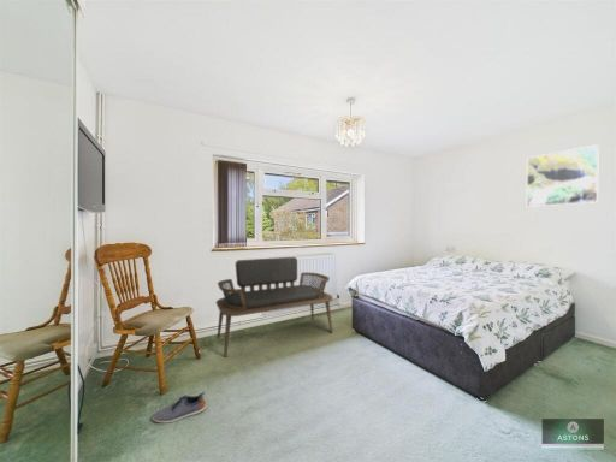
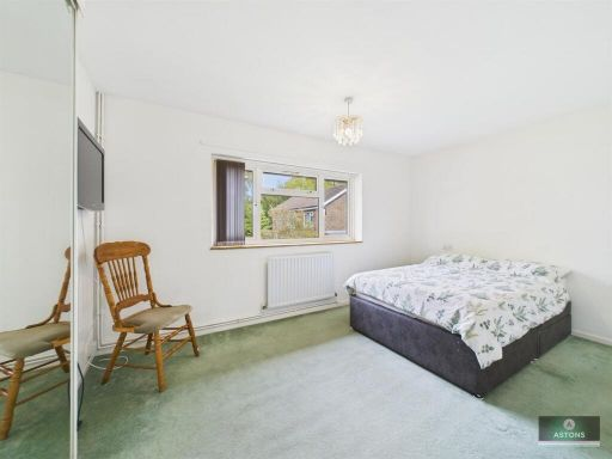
- shoe [150,390,207,425]
- bench [215,256,333,359]
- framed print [526,143,600,208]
